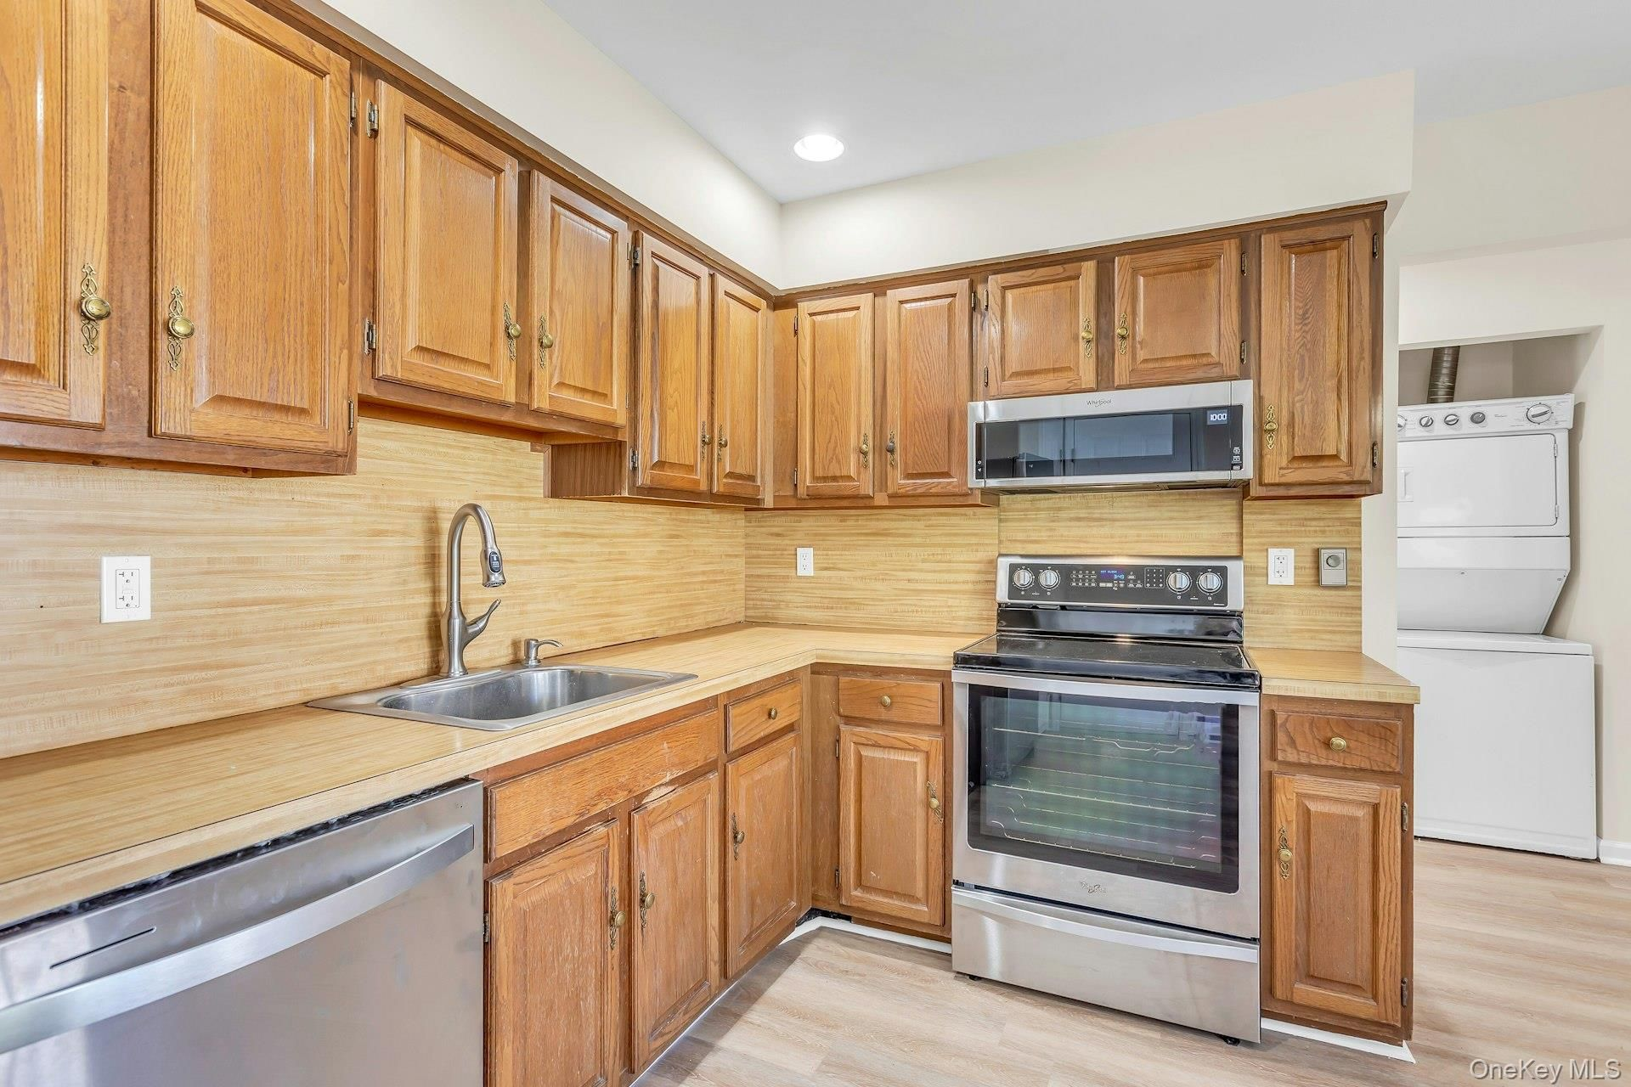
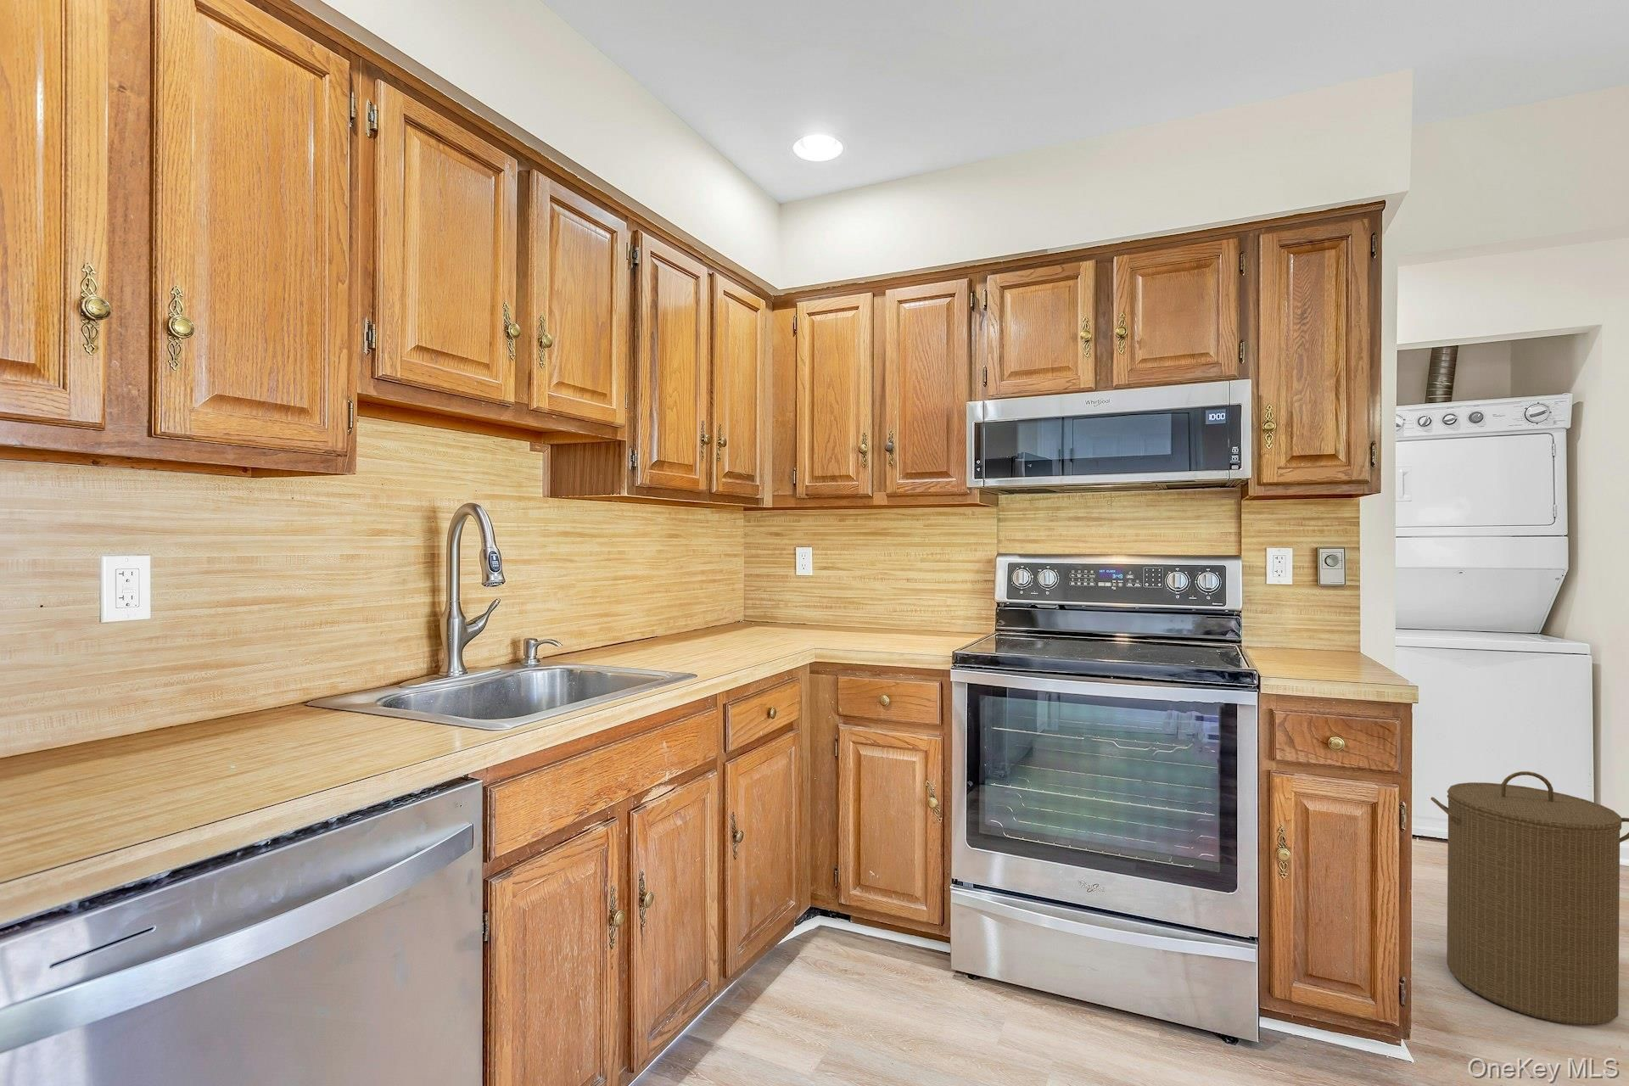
+ laundry hamper [1430,771,1629,1025]
